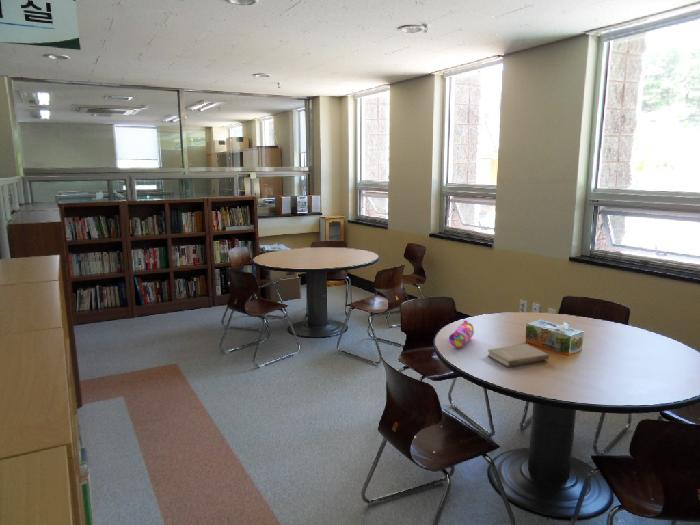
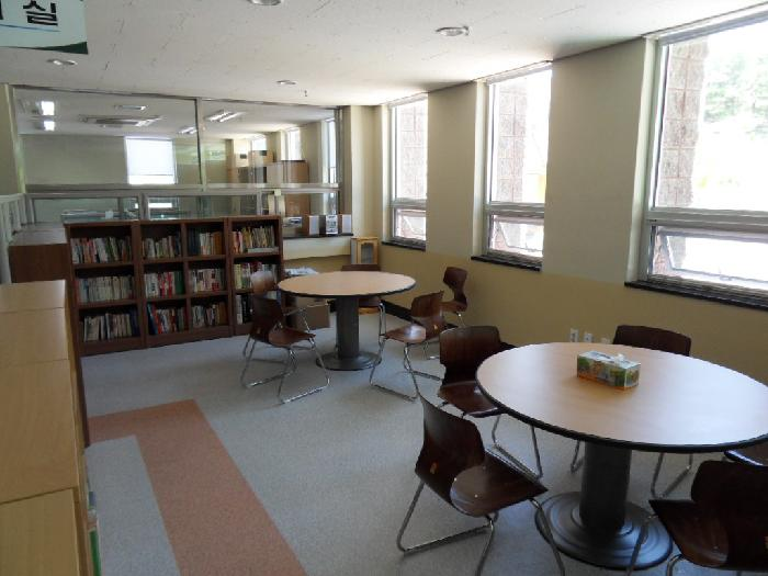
- book [486,343,550,368]
- pencil case [448,320,475,349]
